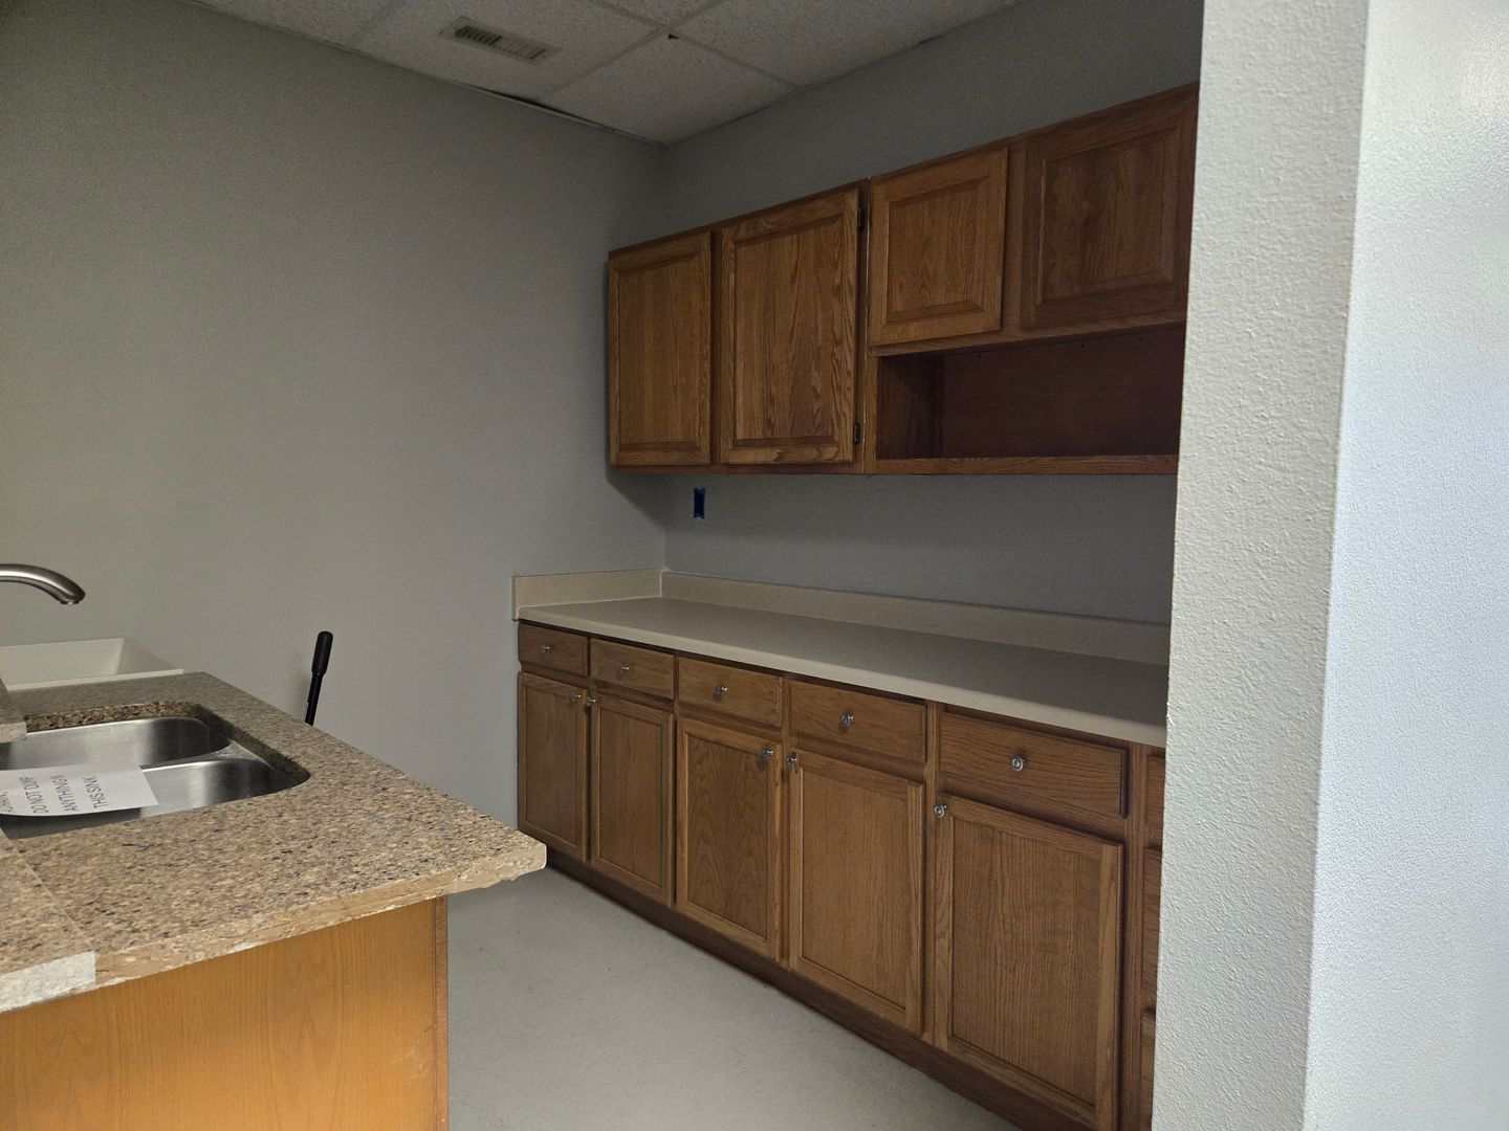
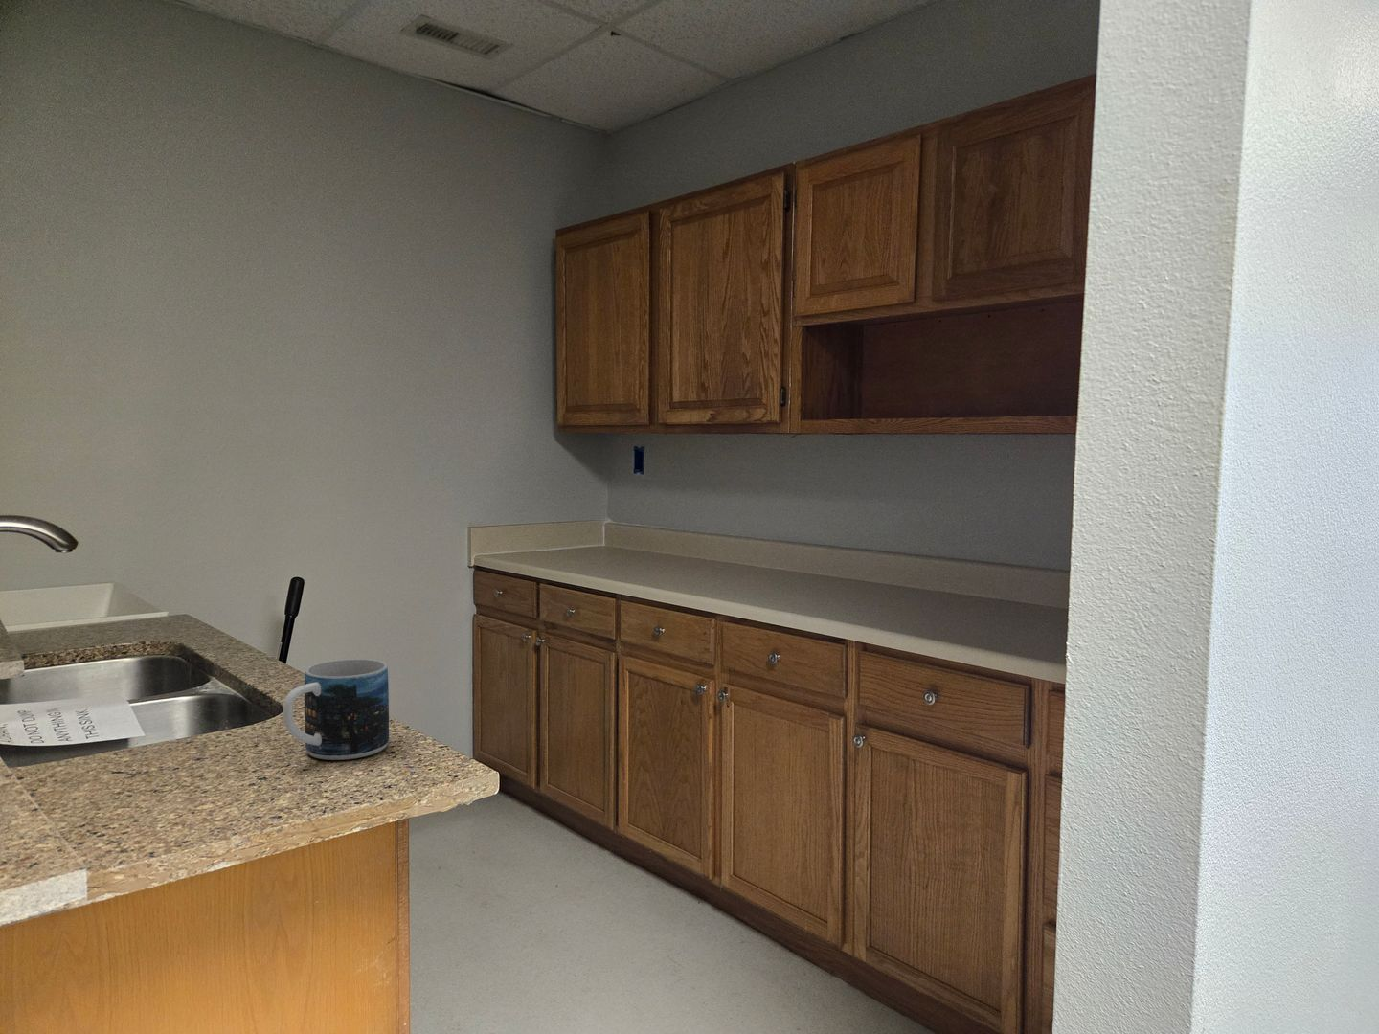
+ mug [282,658,390,761]
